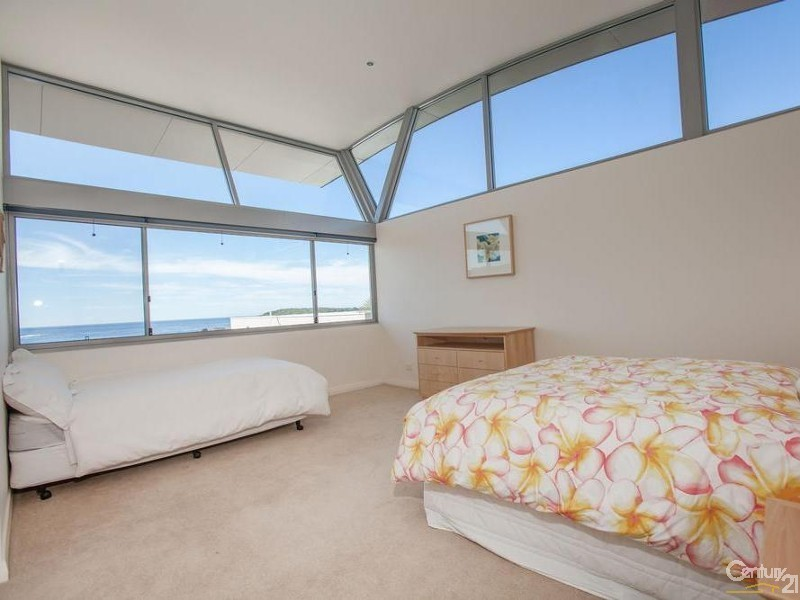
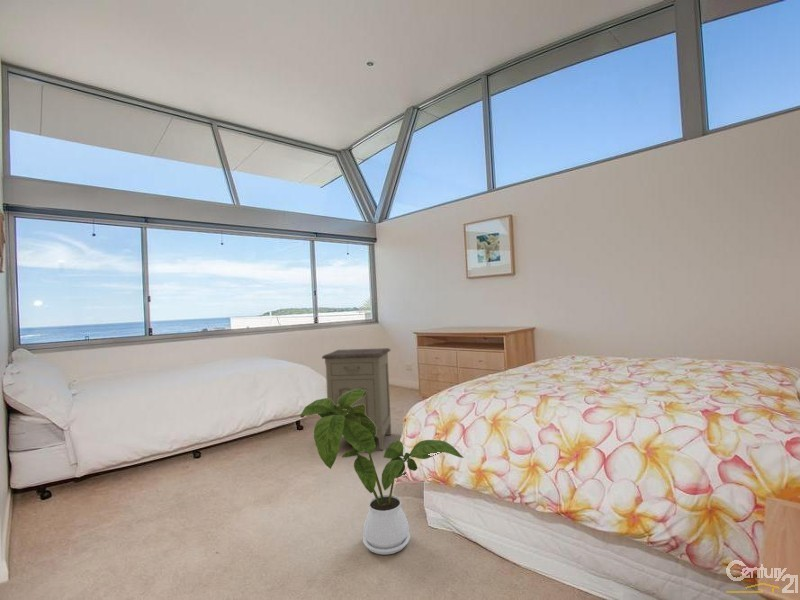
+ nightstand [321,347,392,451]
+ house plant [299,389,465,556]
